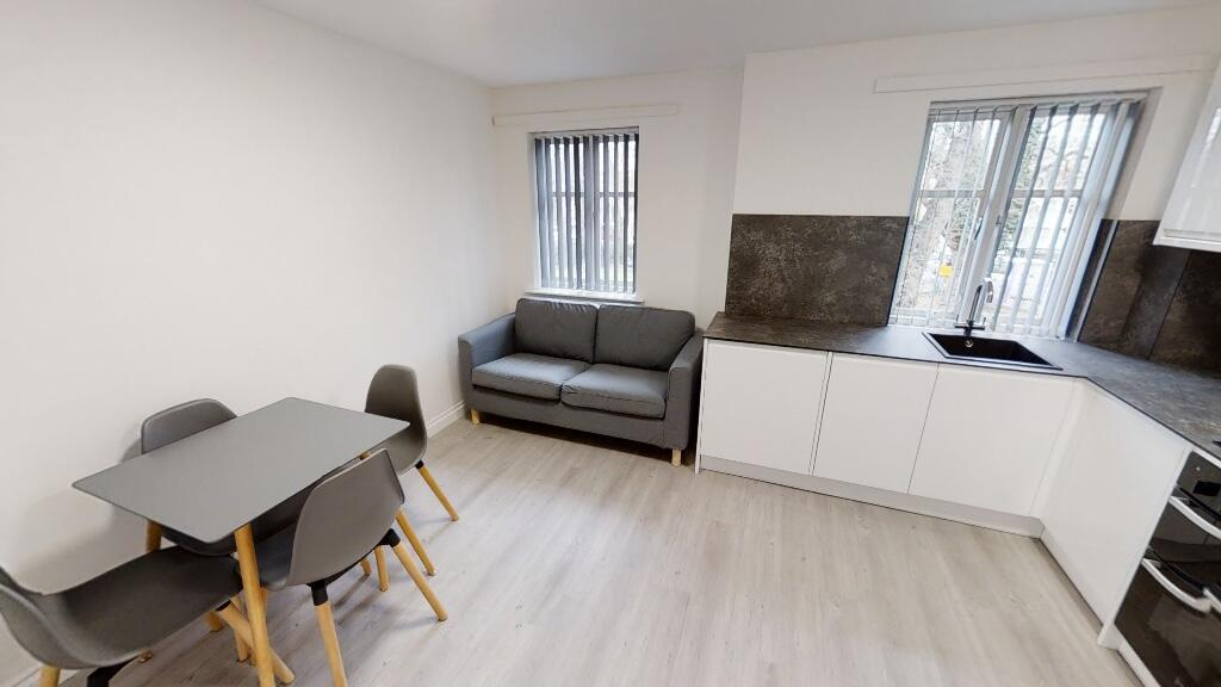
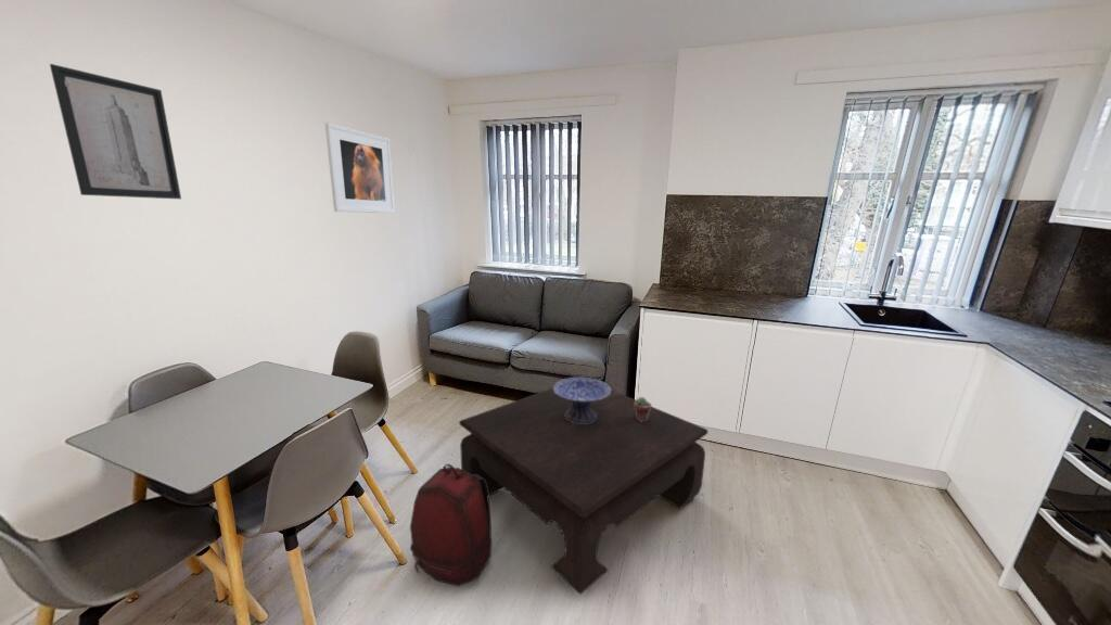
+ coffee table [458,386,708,595]
+ wall art [49,63,182,200]
+ decorative bowl [552,377,612,424]
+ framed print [324,122,396,214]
+ backpack [409,463,493,587]
+ potted succulent [634,396,653,422]
